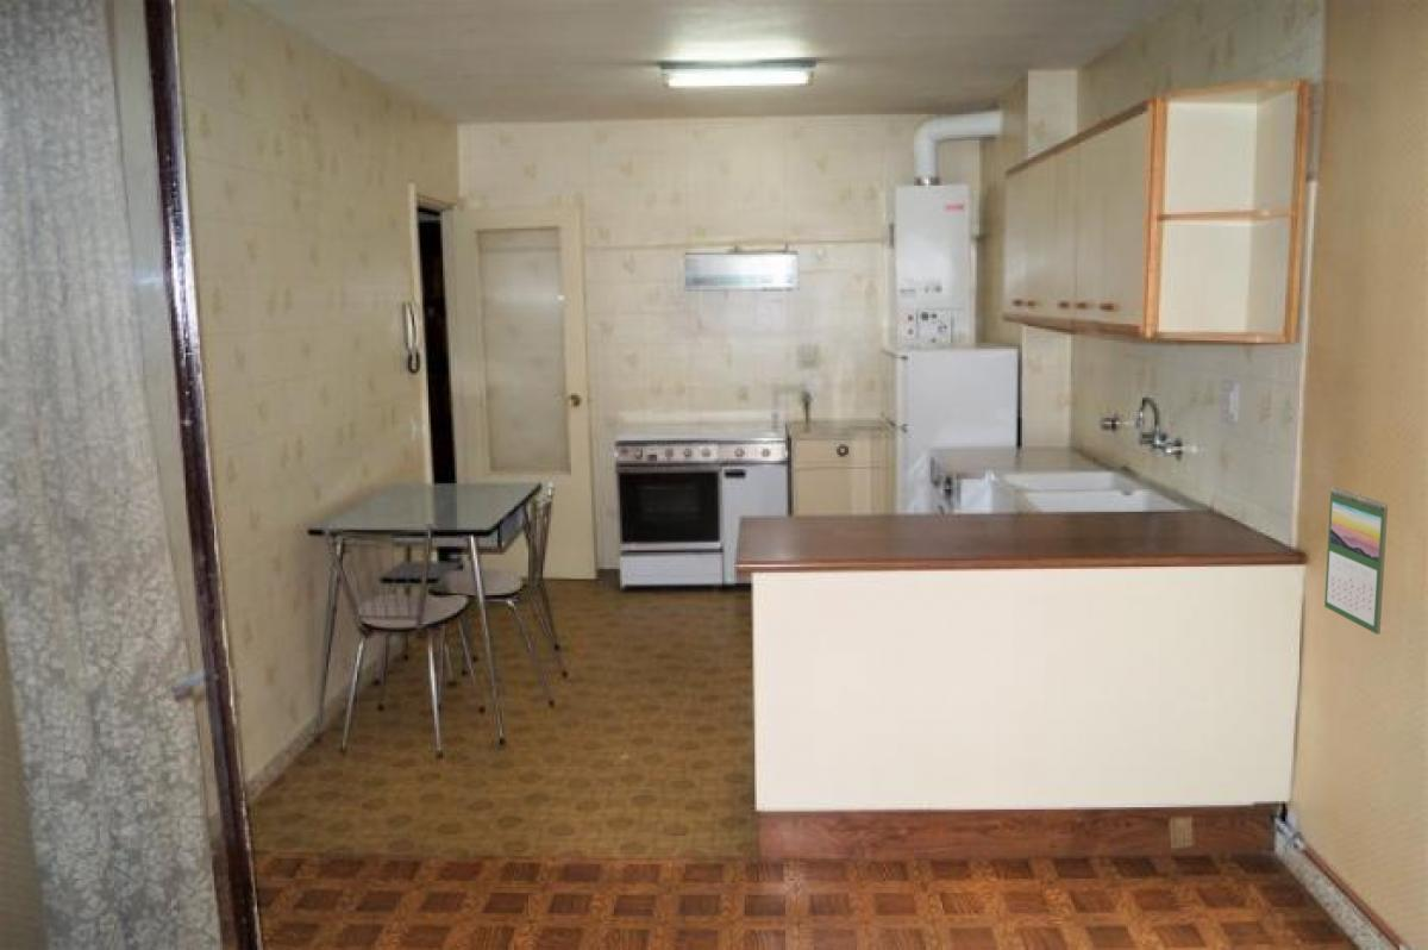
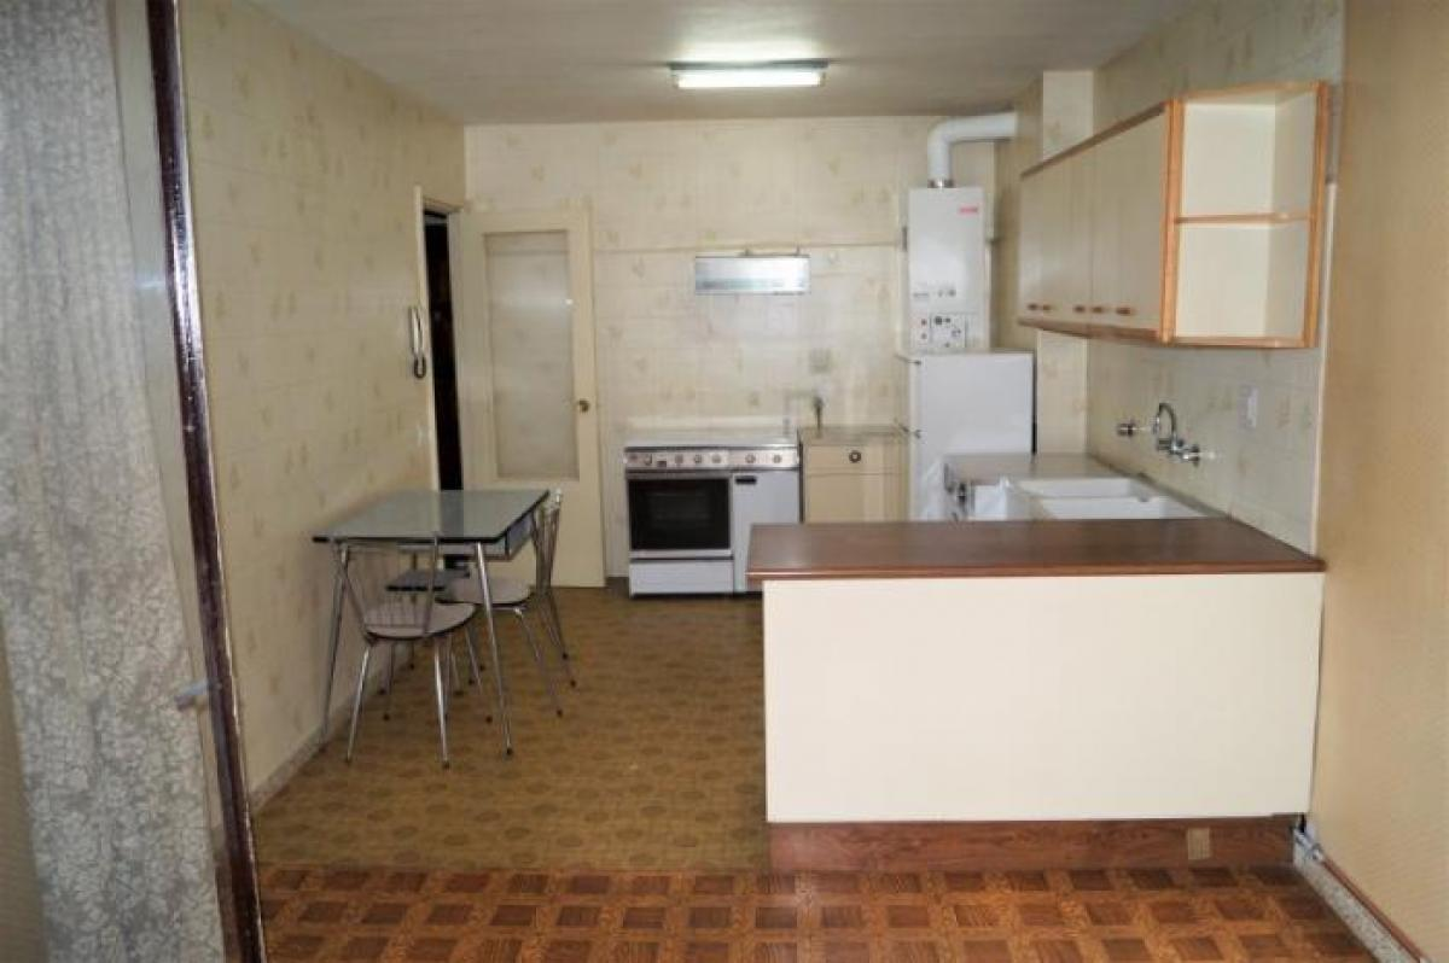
- calendar [1323,487,1389,636]
